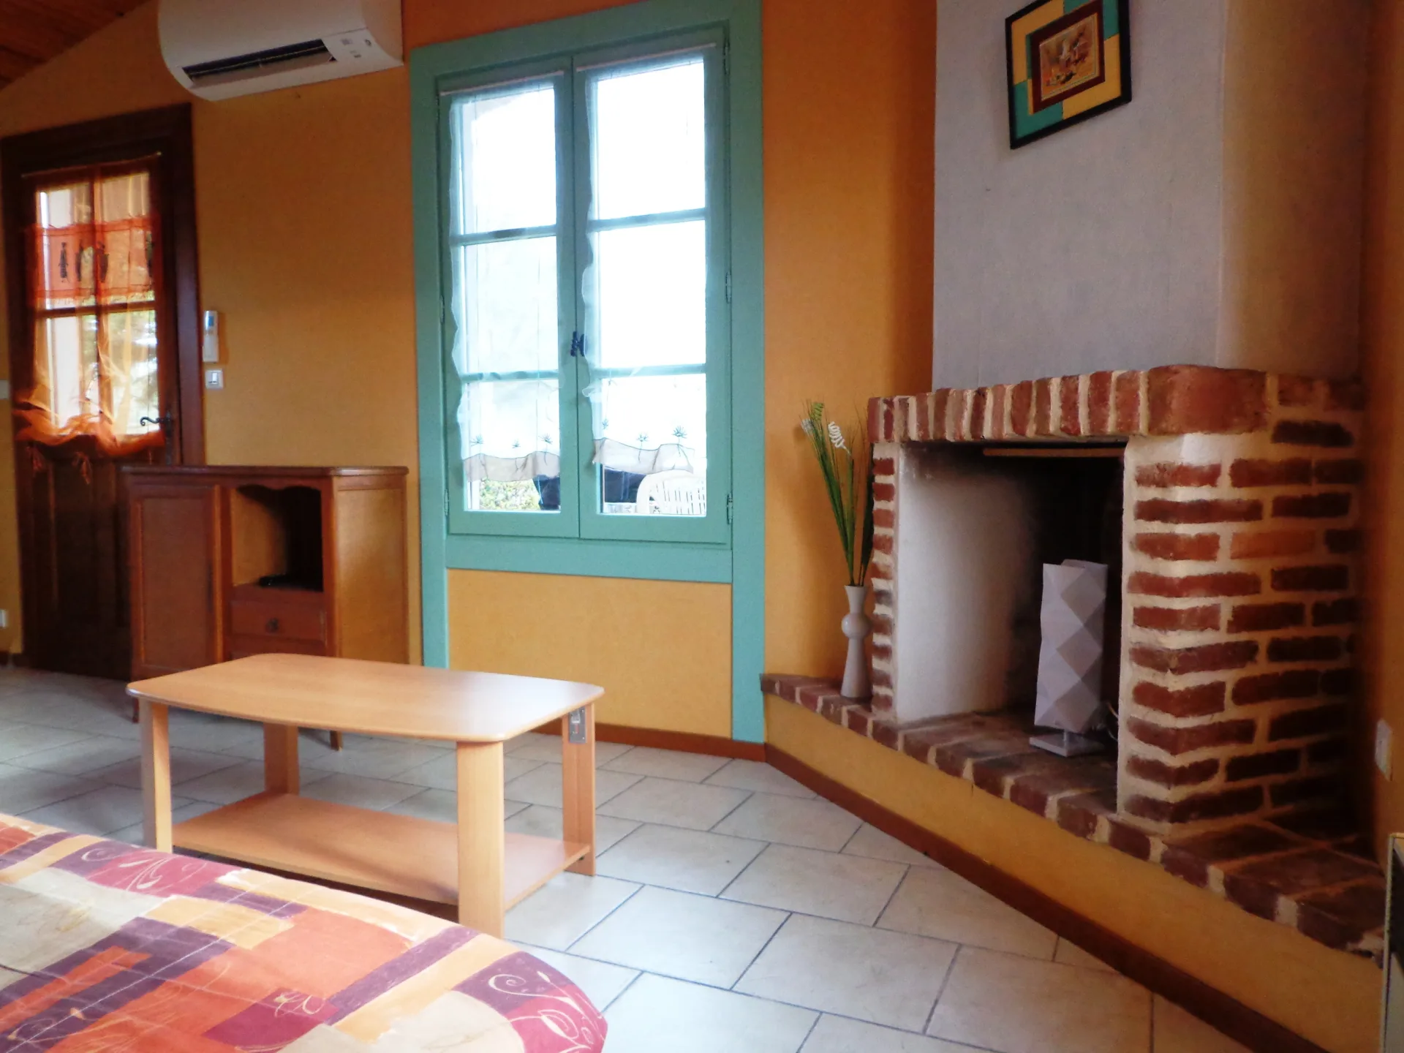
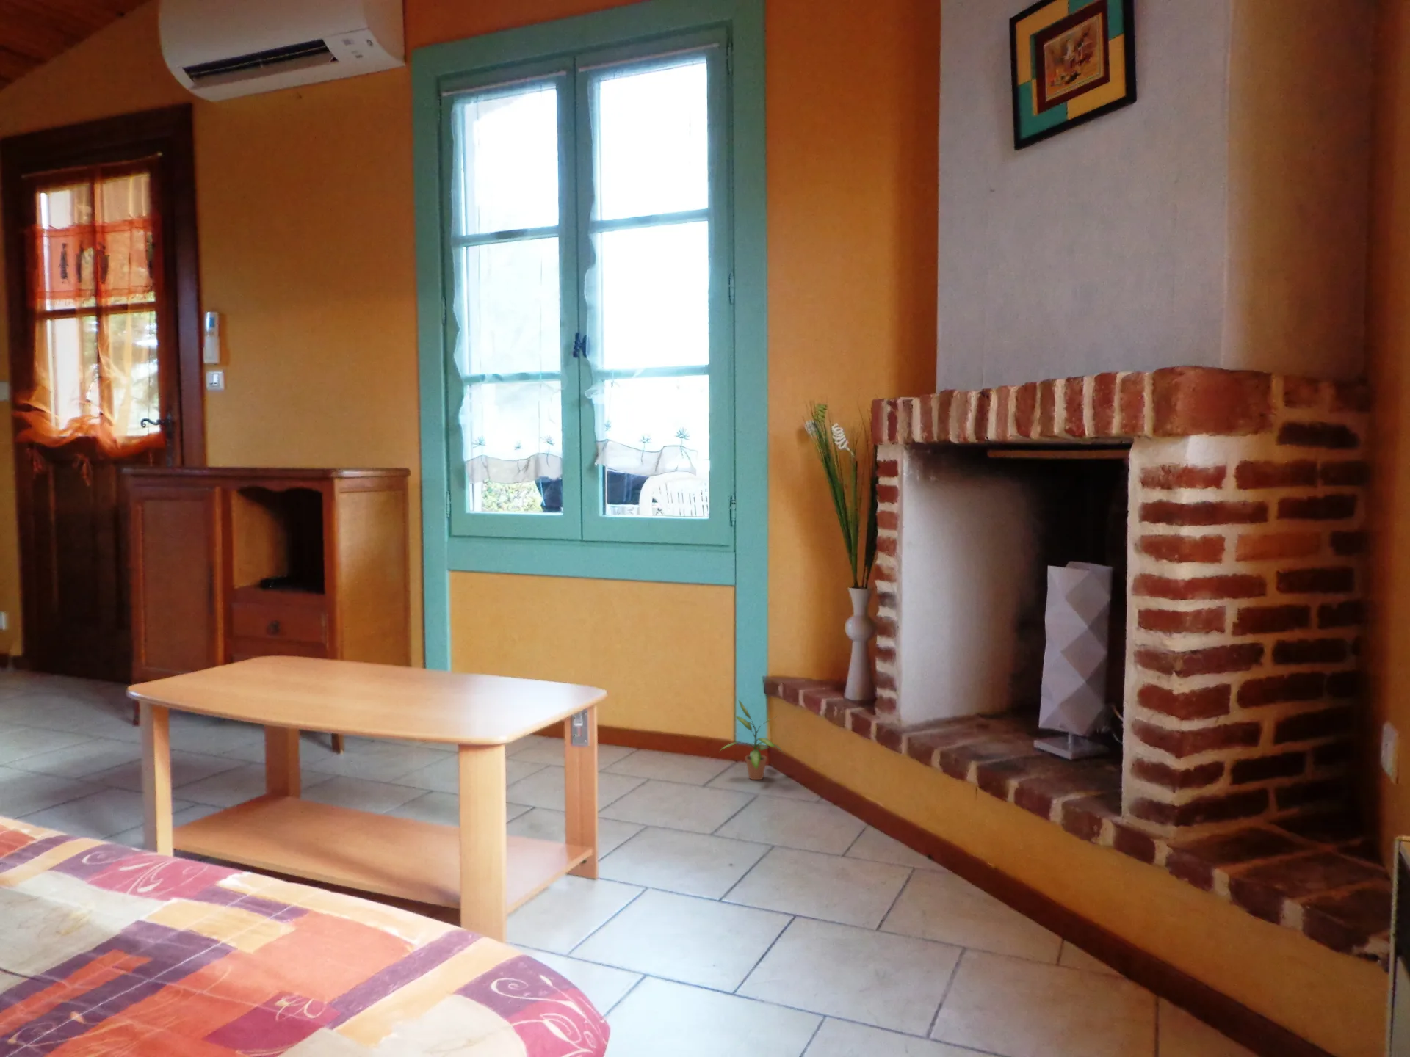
+ potted plant [718,699,785,781]
